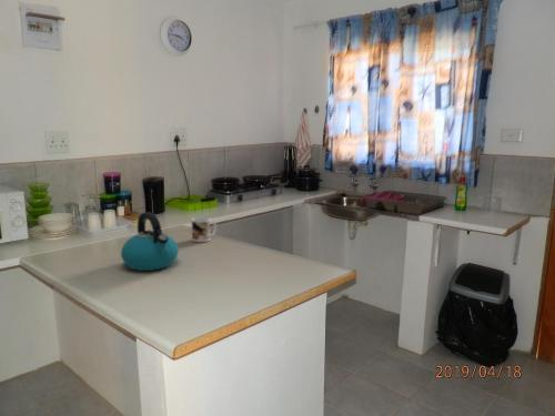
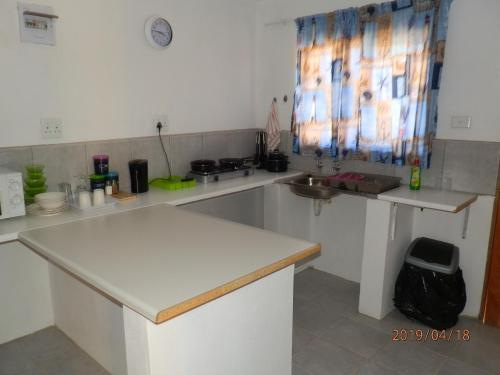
- kettle [120,211,180,272]
- mug [191,216,218,243]
